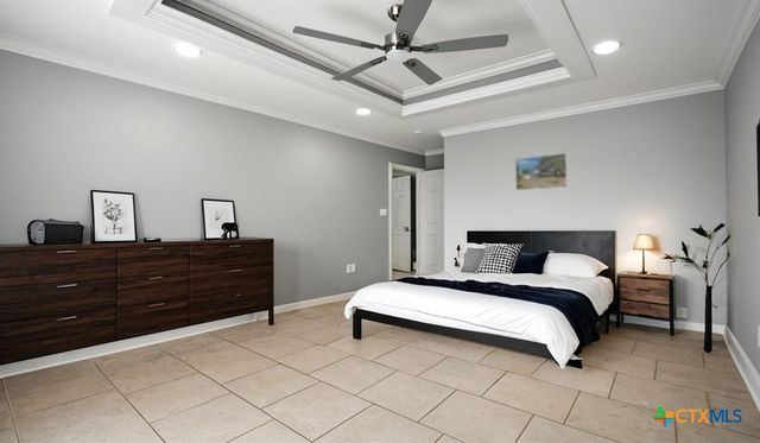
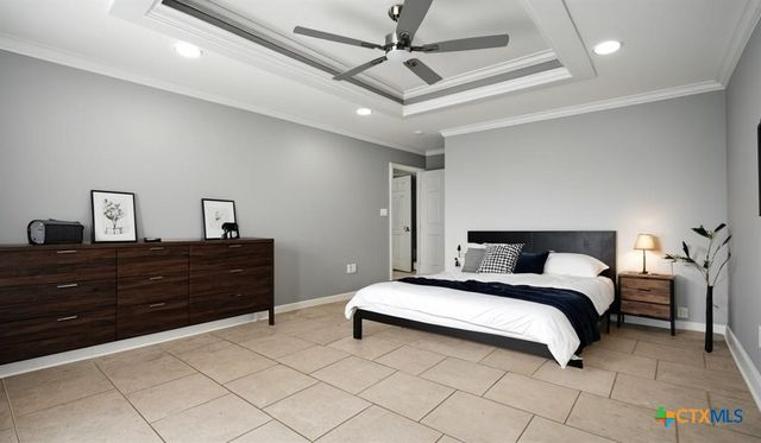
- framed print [514,152,569,191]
